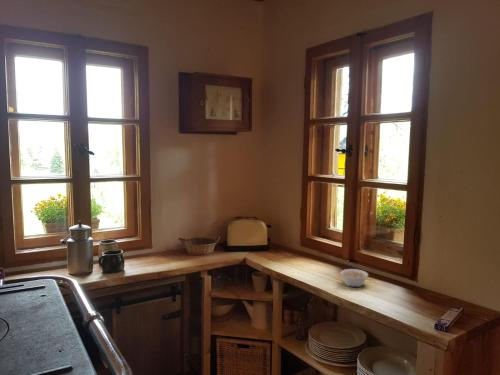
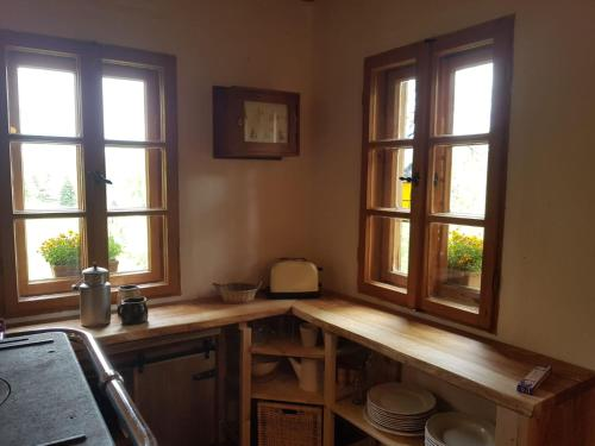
- legume [338,268,369,288]
